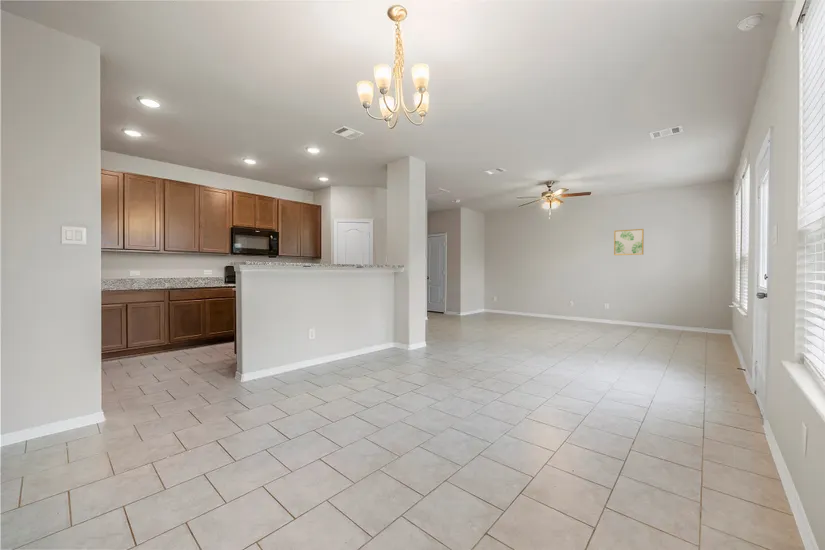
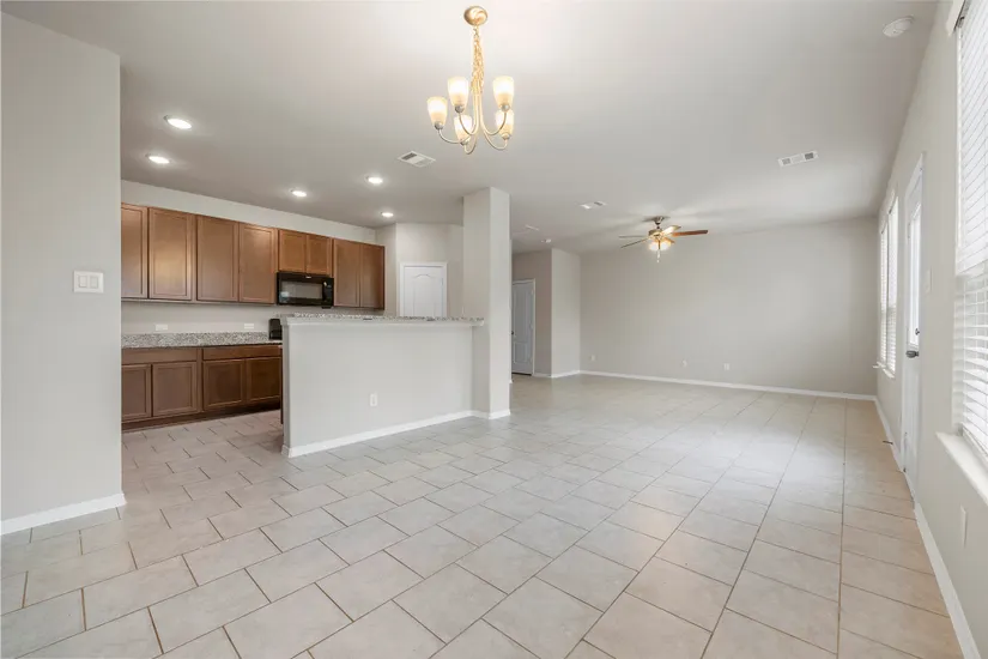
- wall art [613,228,645,256]
